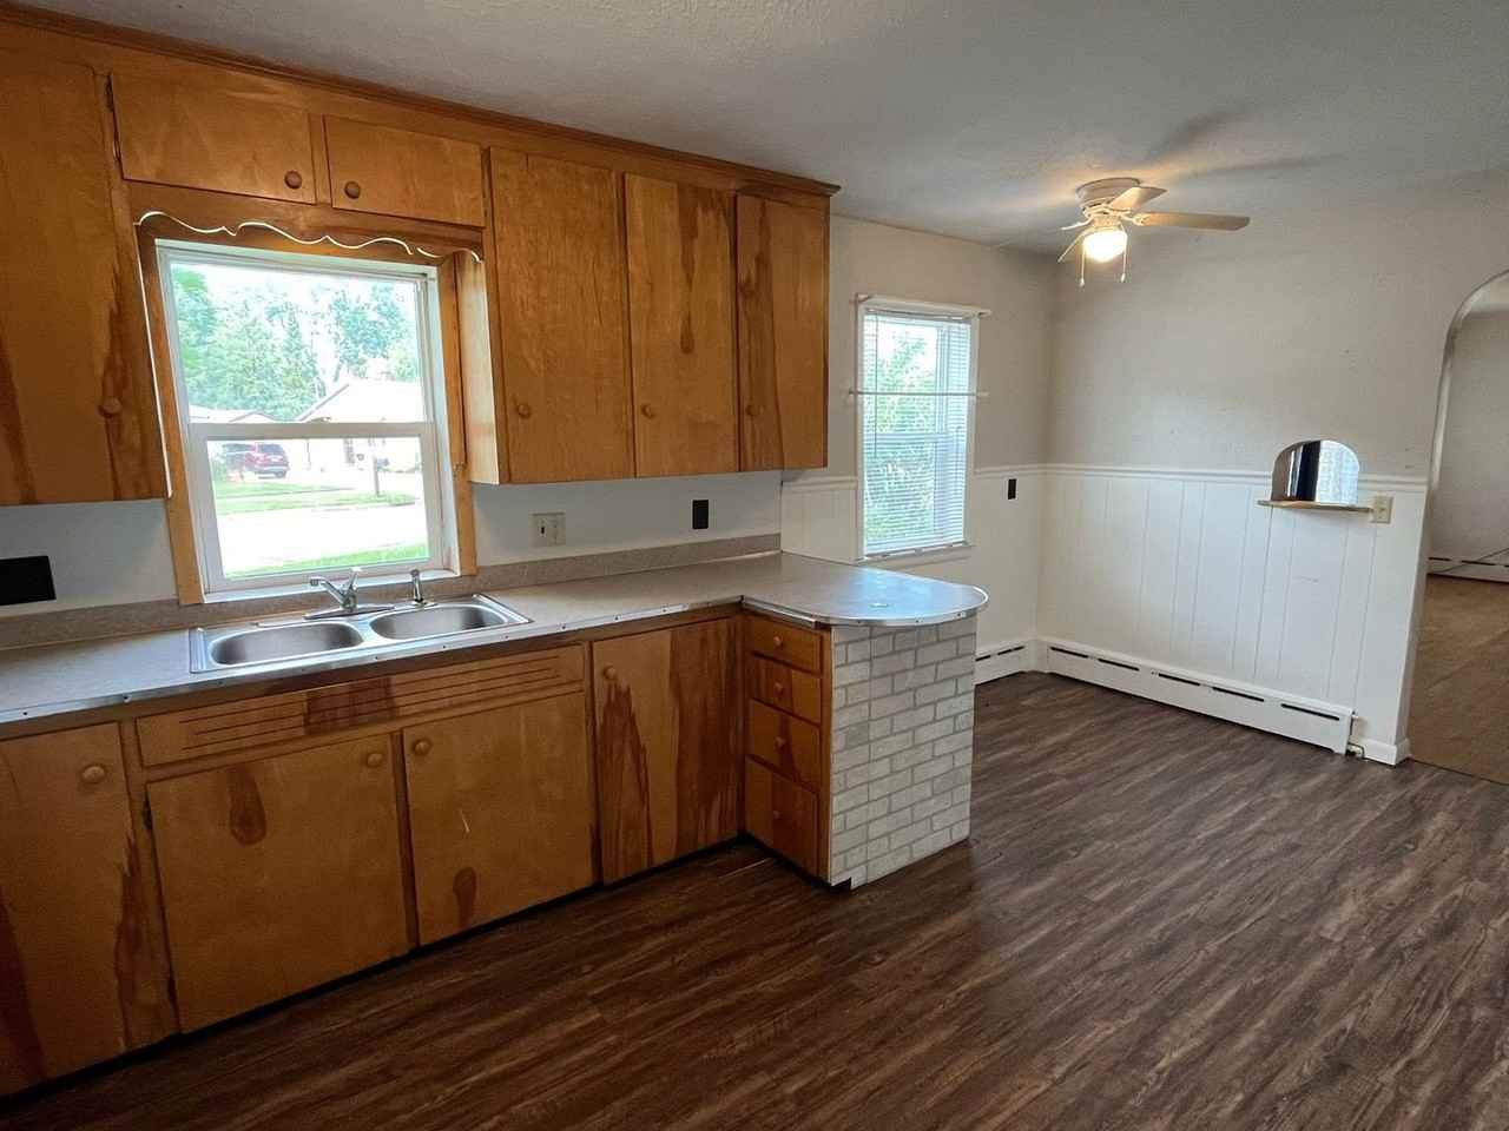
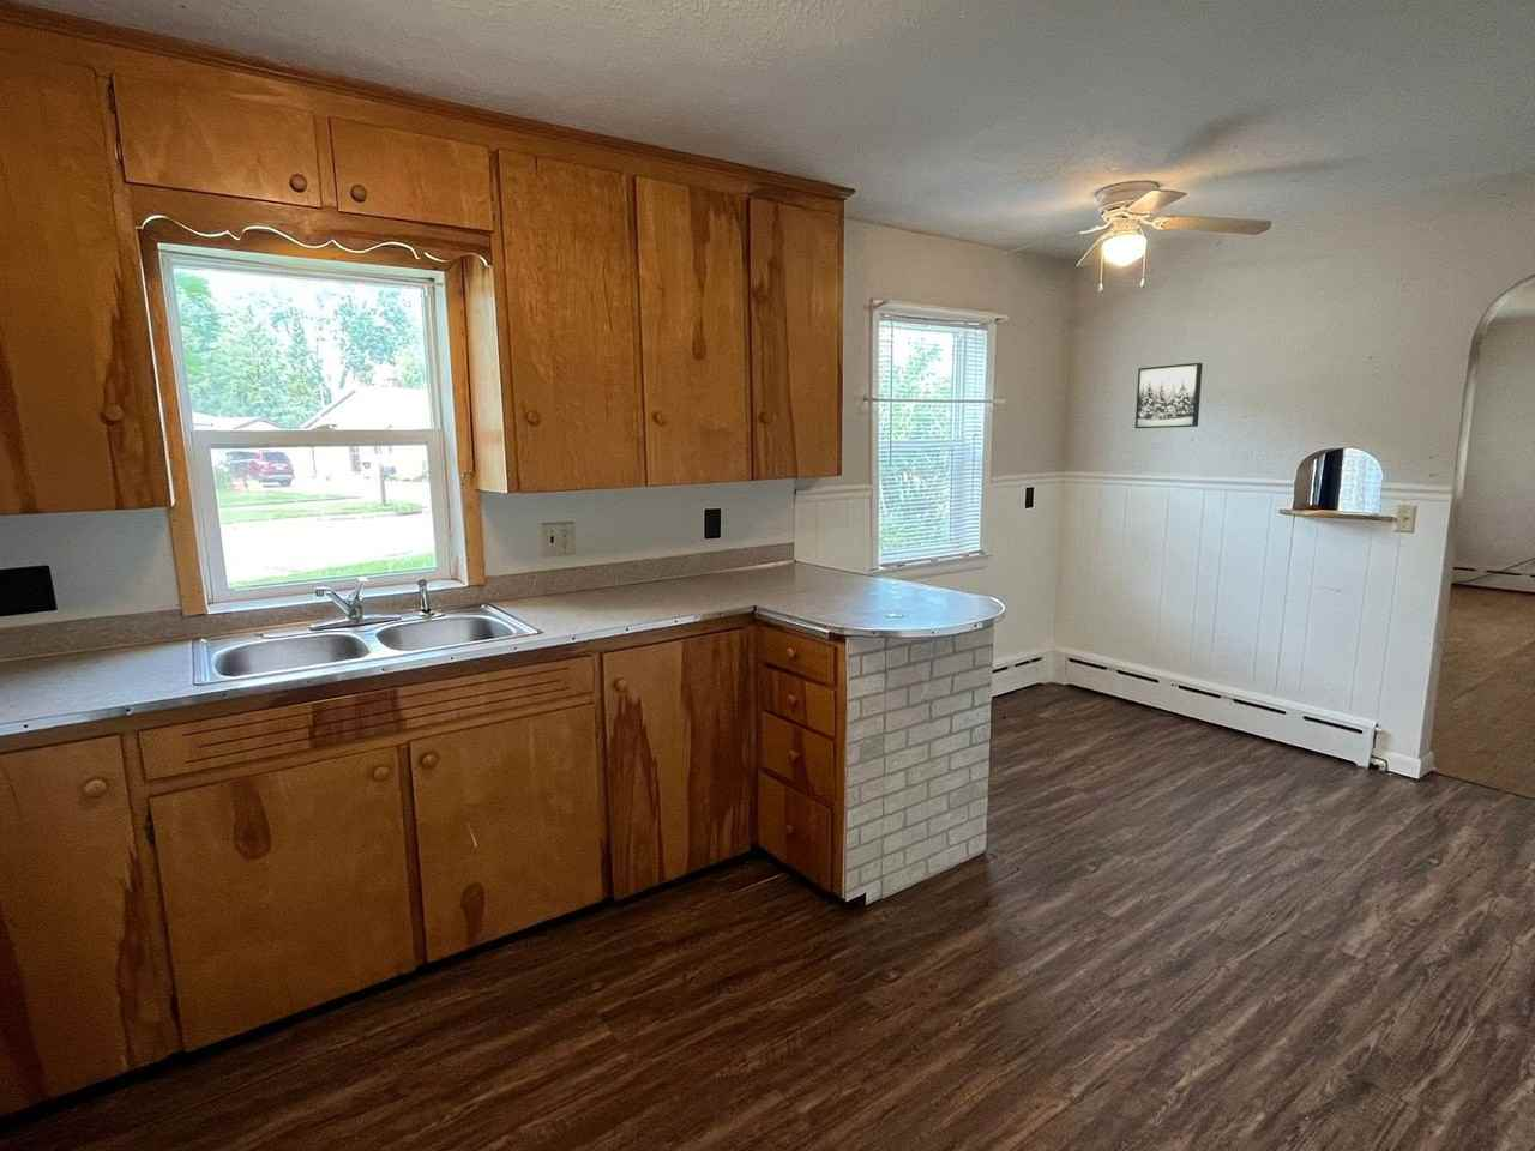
+ wall art [1135,362,1204,429]
